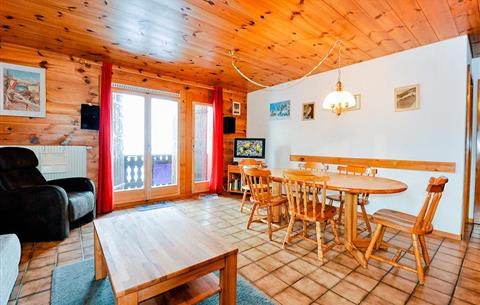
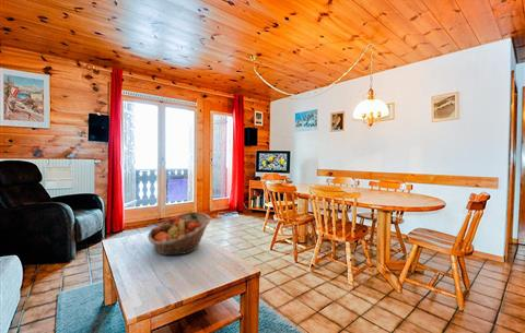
+ fruit basket [147,211,212,257]
